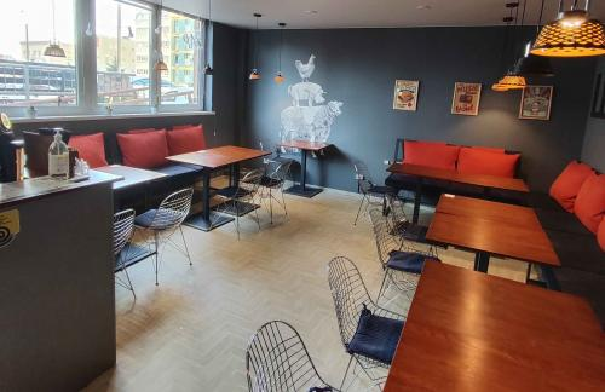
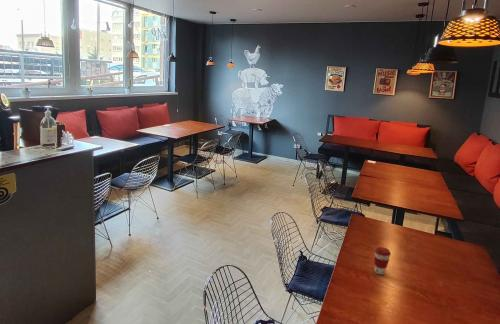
+ coffee cup [373,246,392,276]
